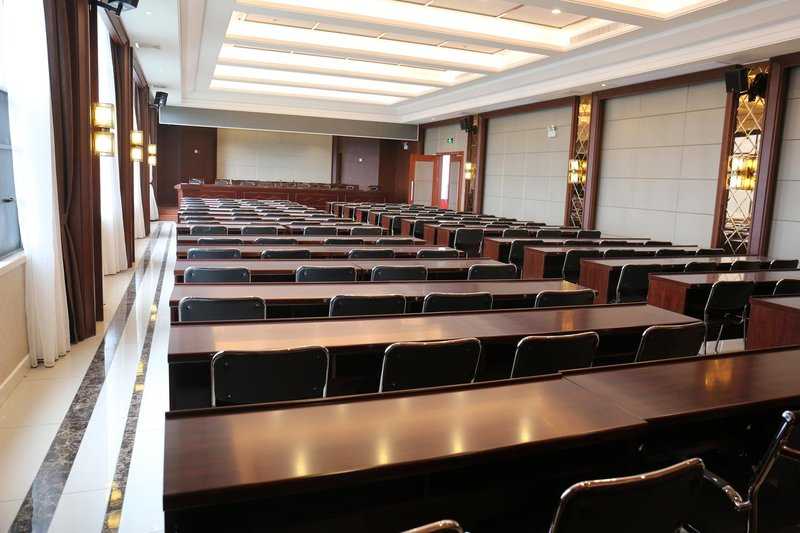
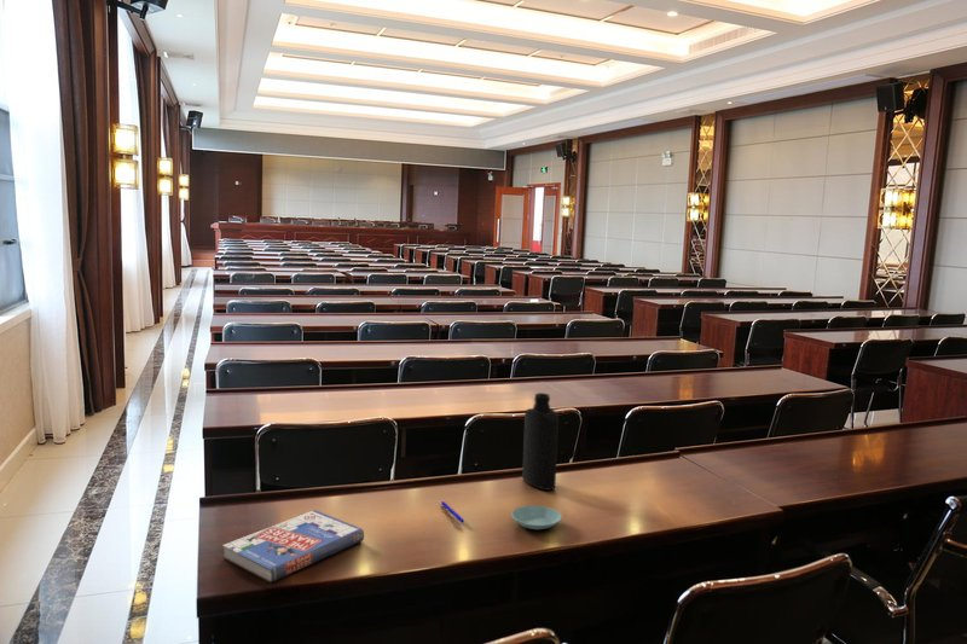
+ saucer [510,505,562,530]
+ book [221,509,365,584]
+ bottle [521,391,560,492]
+ pen [440,500,465,523]
